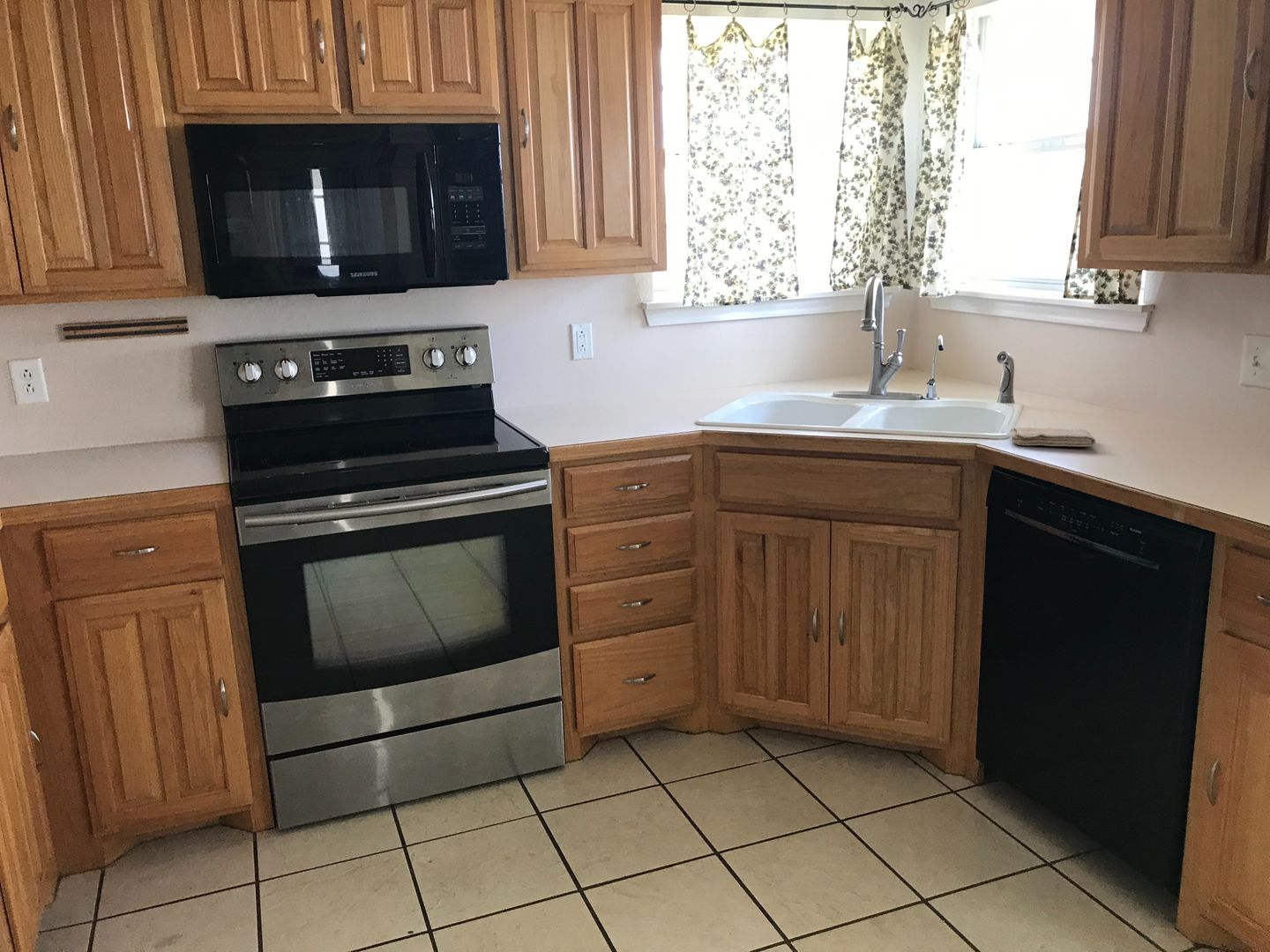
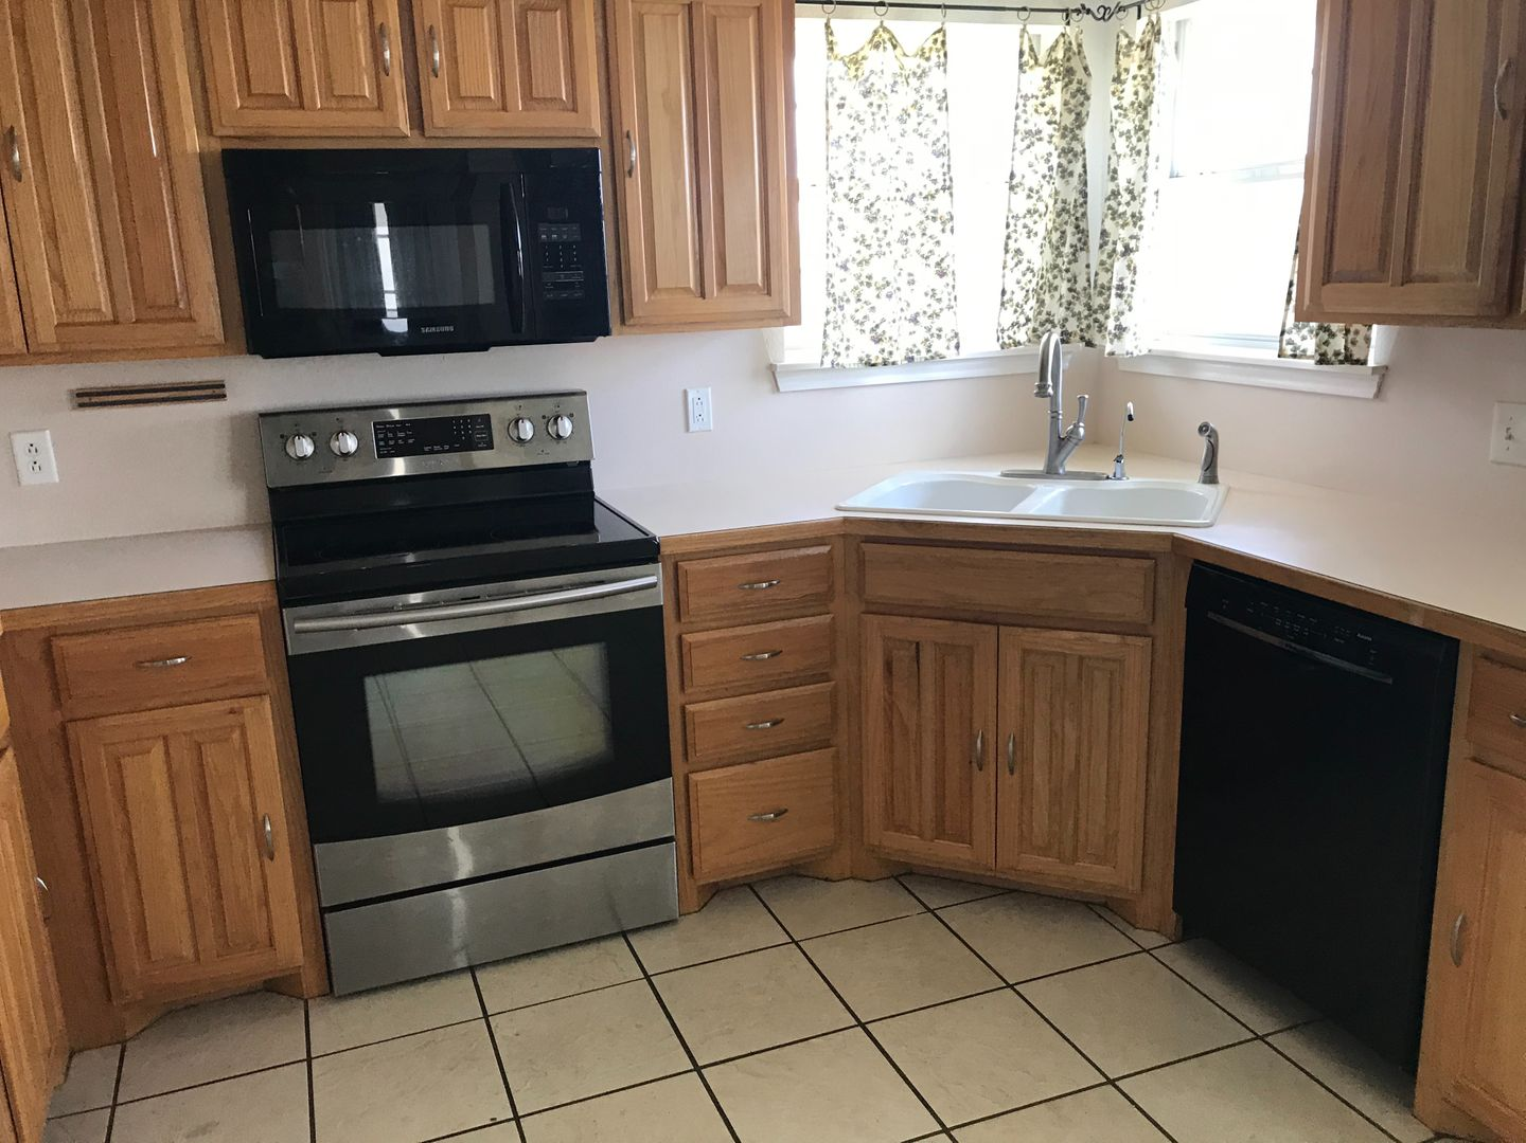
- washcloth [1009,427,1096,448]
